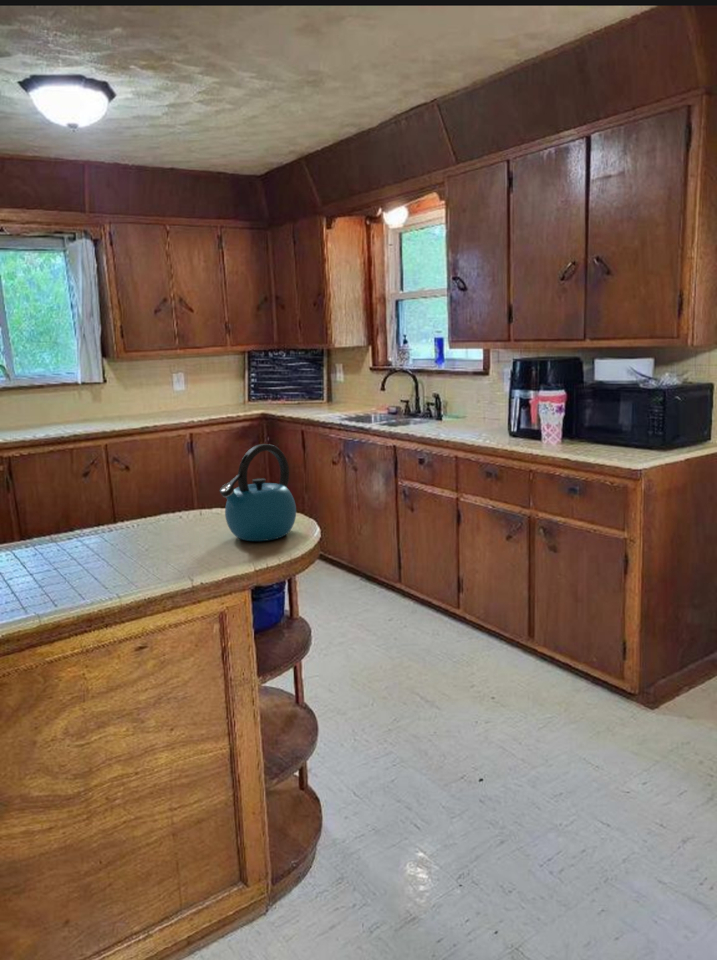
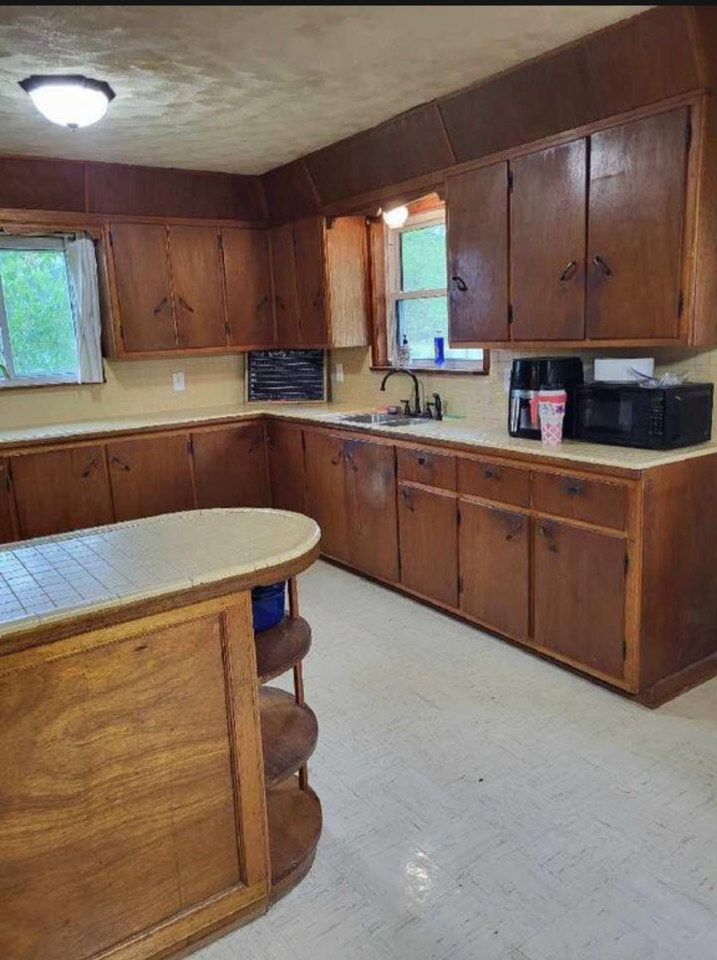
- kettle [219,443,297,542]
